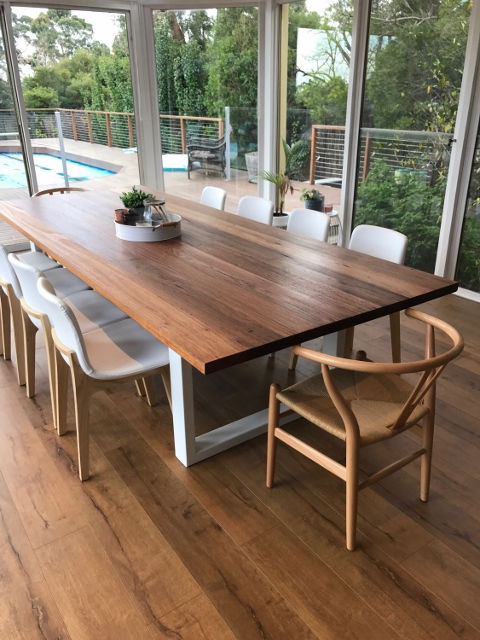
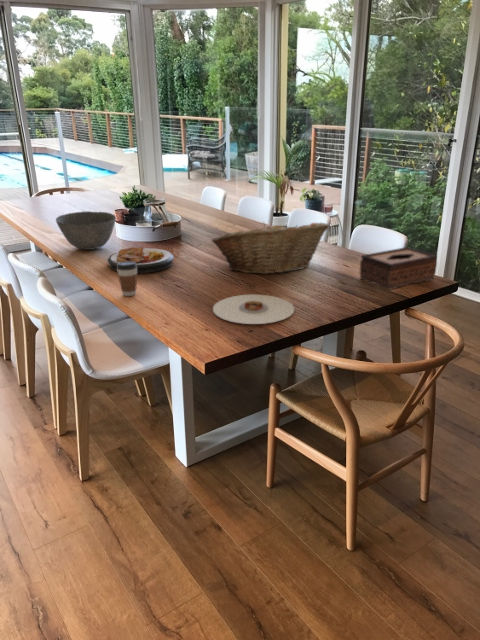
+ plate [107,246,175,274]
+ bowl [55,210,117,251]
+ coffee cup [117,261,138,297]
+ fruit basket [211,221,330,275]
+ plate [212,293,295,325]
+ tissue box [359,246,438,291]
